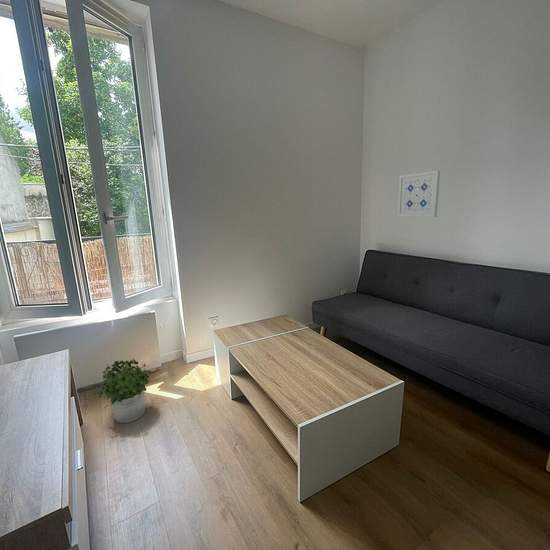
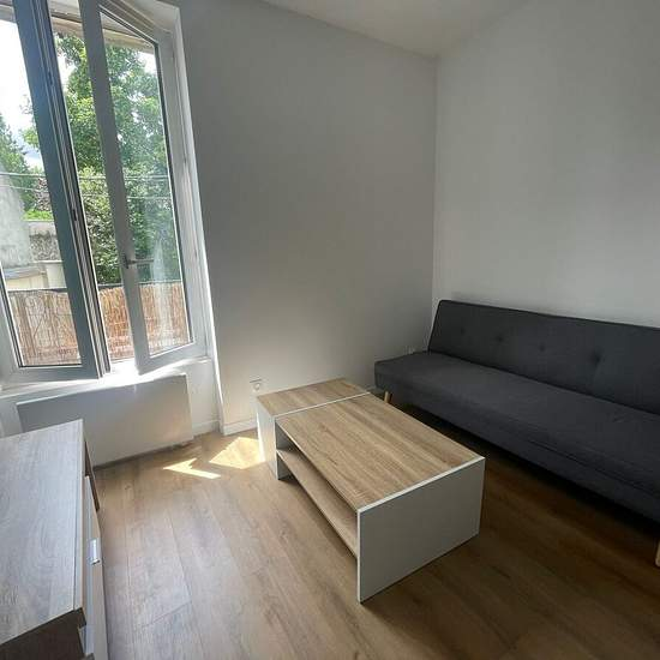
- potted plant [96,358,151,424]
- wall art [397,170,441,218]
